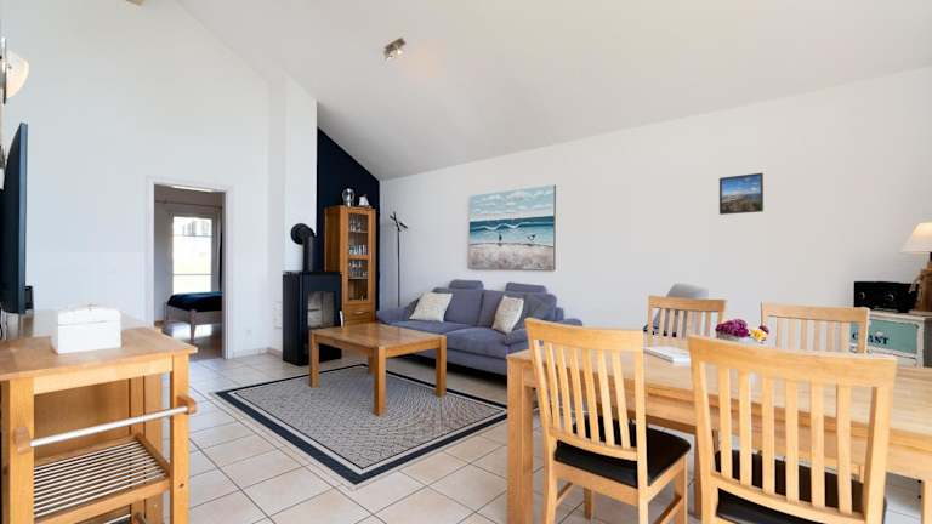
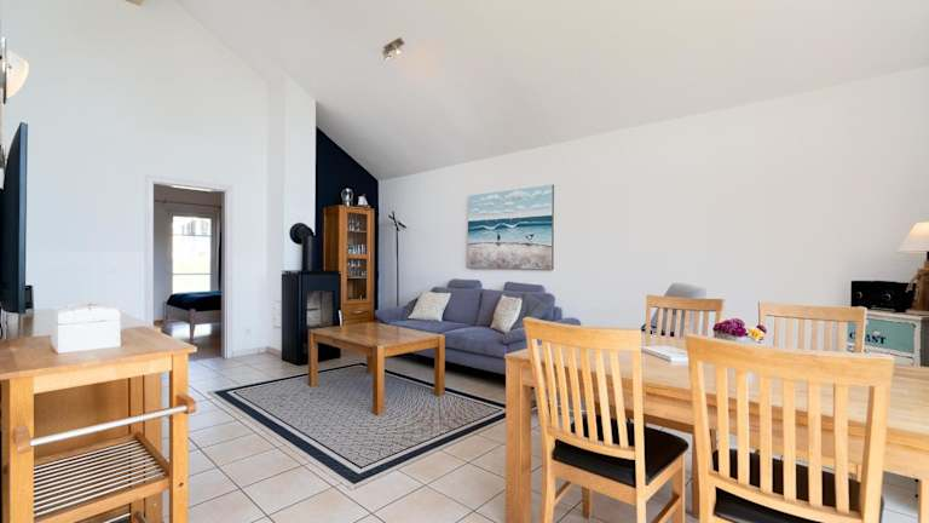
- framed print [718,172,765,216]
